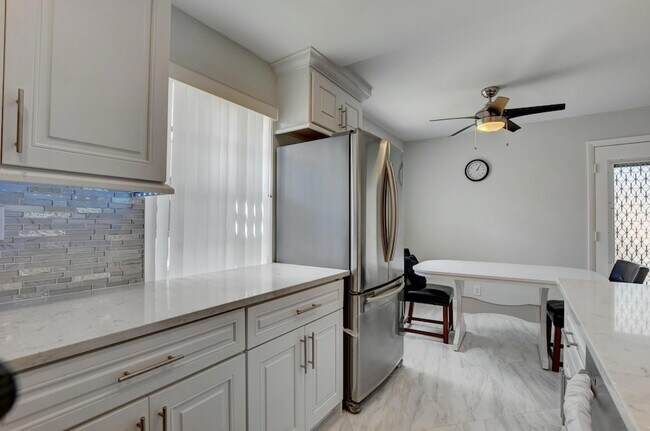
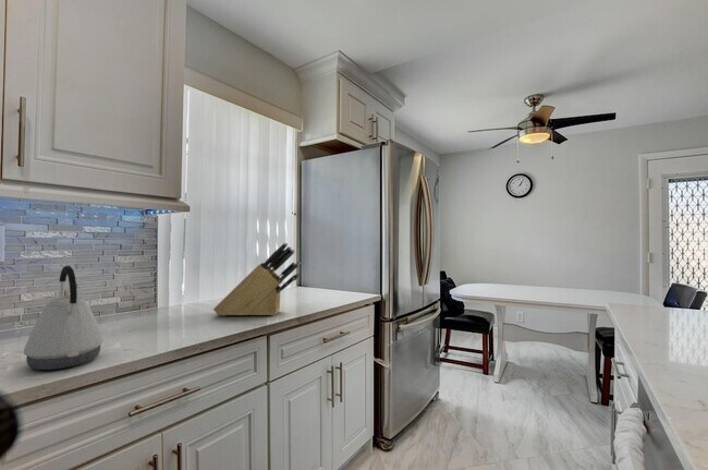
+ kettle [23,265,105,371]
+ knife block [212,242,302,317]
